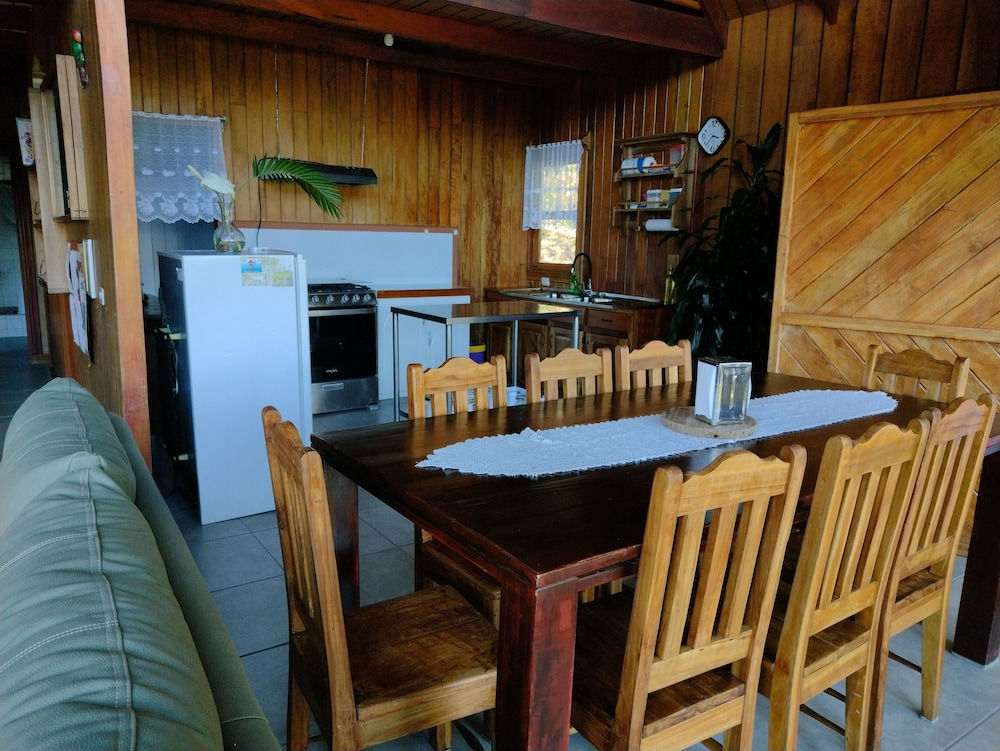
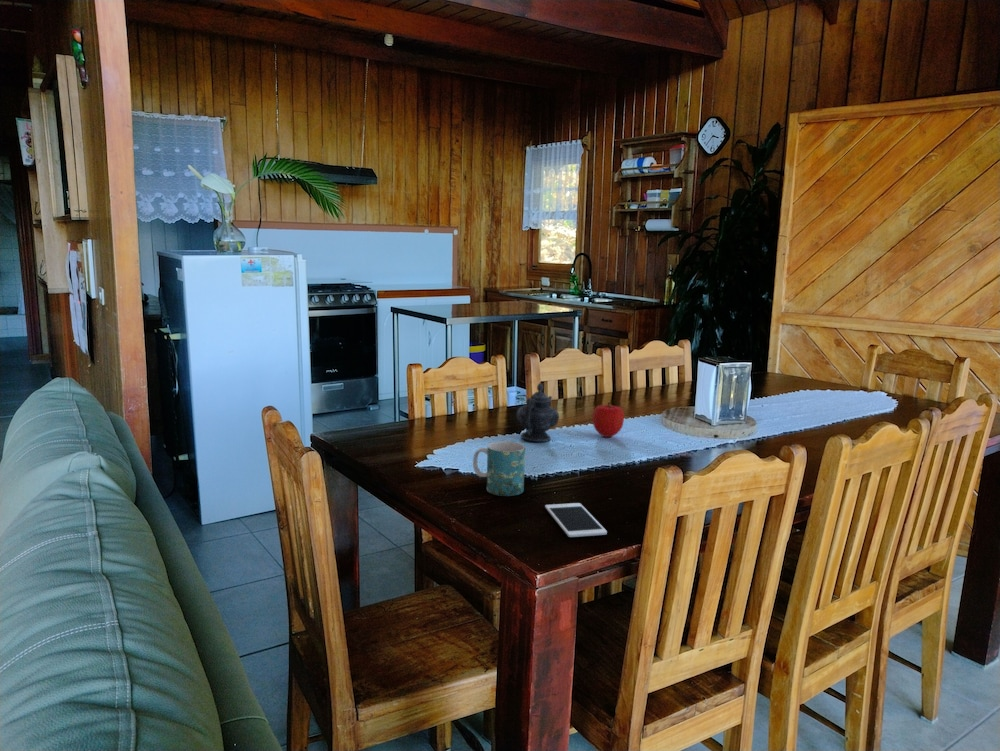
+ mug [472,440,526,497]
+ cell phone [544,502,608,538]
+ teapot [515,382,560,443]
+ fruit [592,401,625,438]
